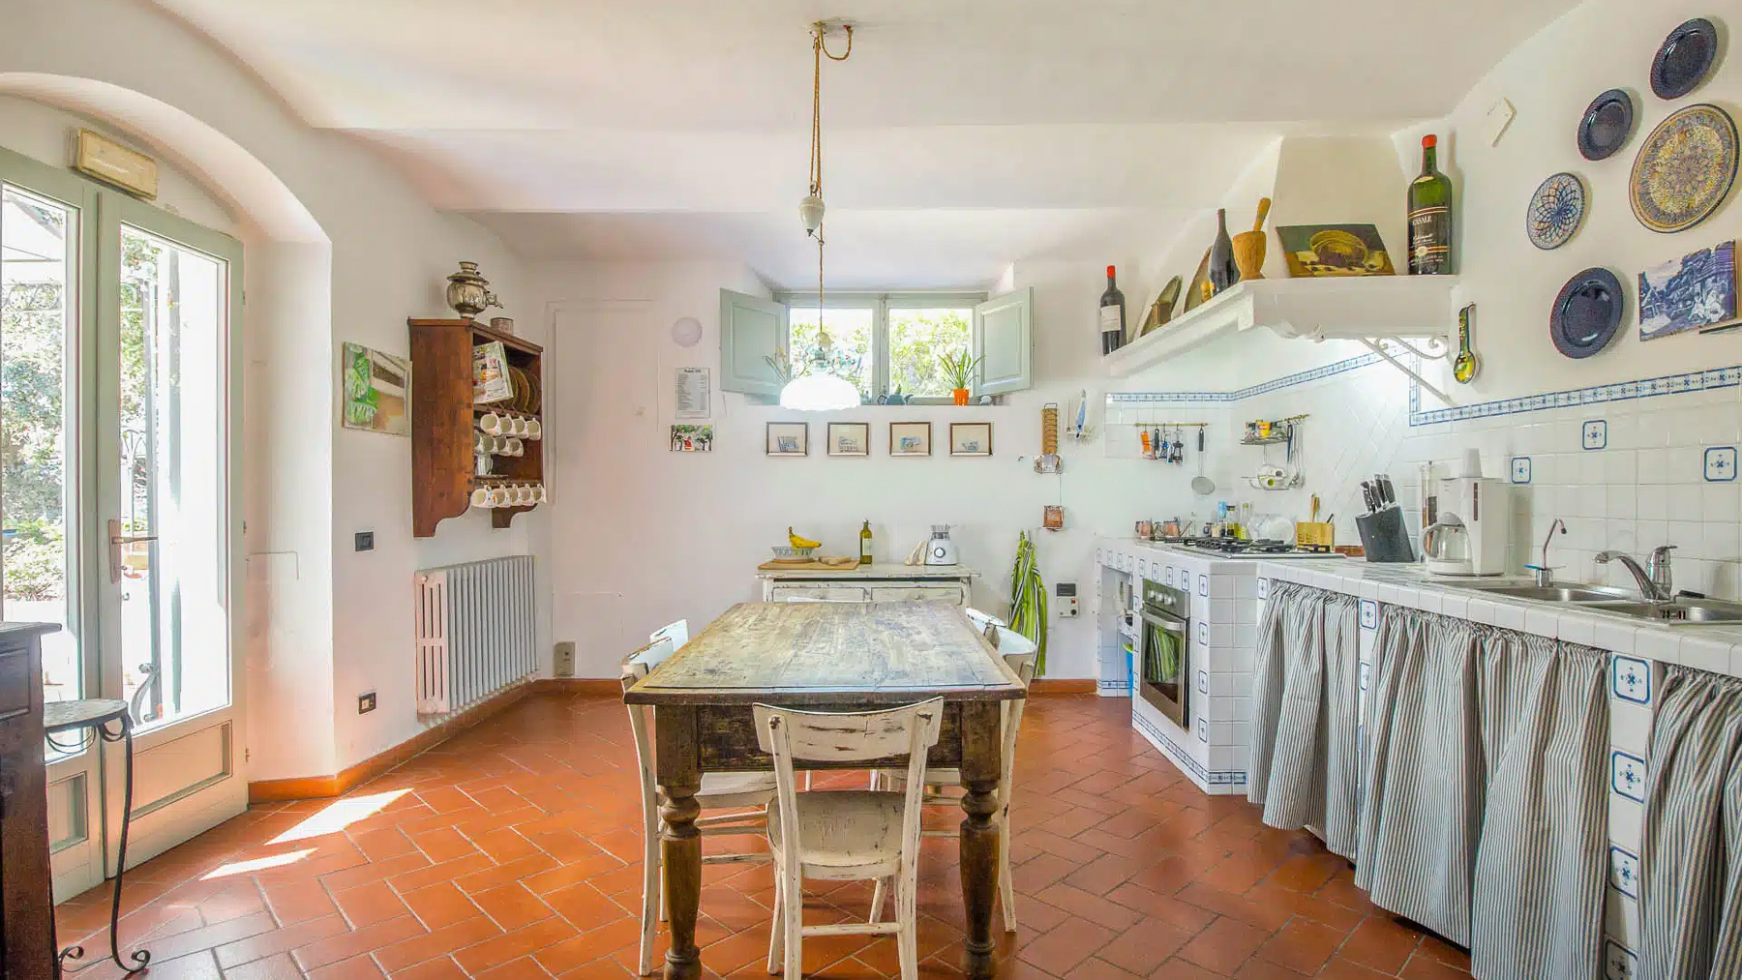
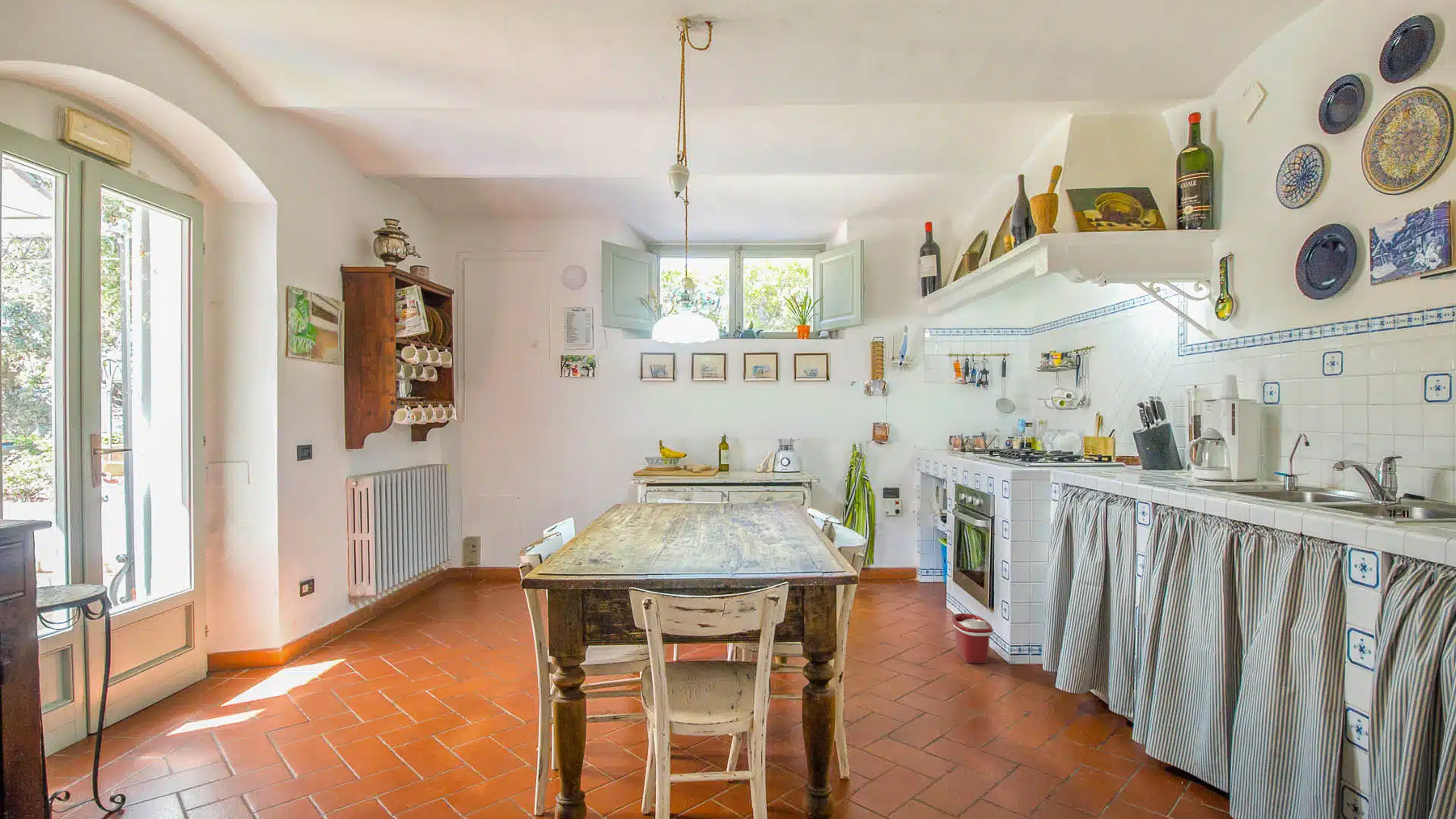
+ bucket [950,613,994,665]
